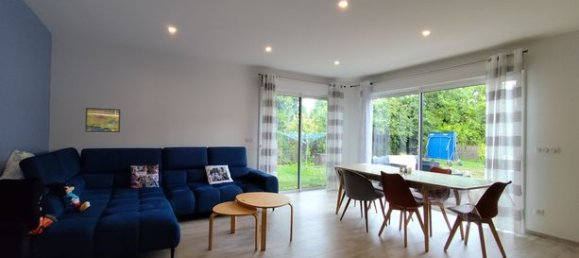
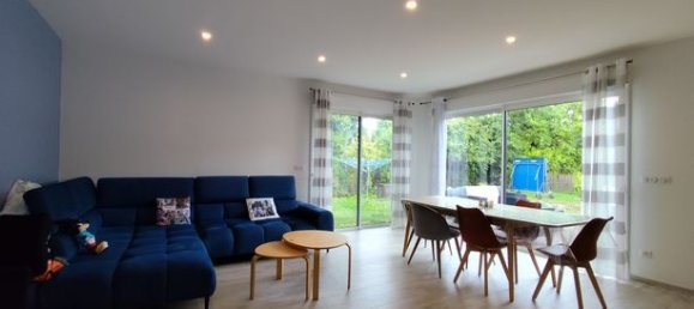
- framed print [84,107,121,133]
